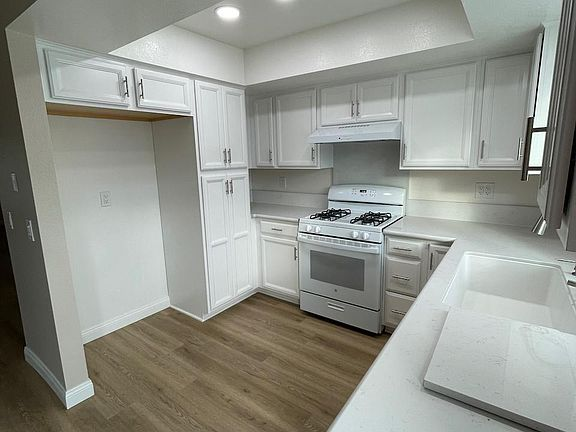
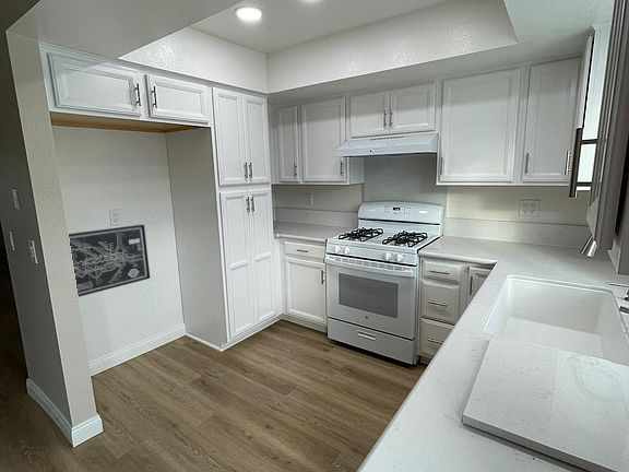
+ wall art [68,224,151,298]
